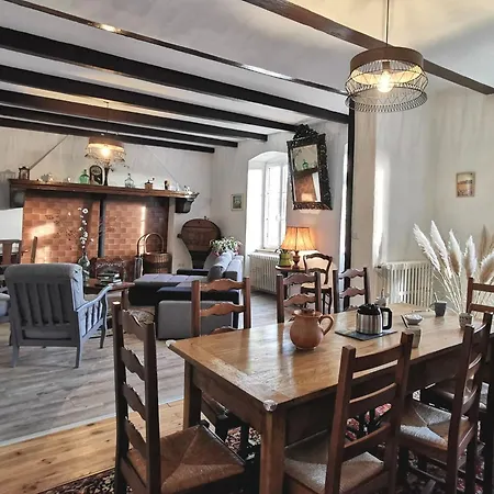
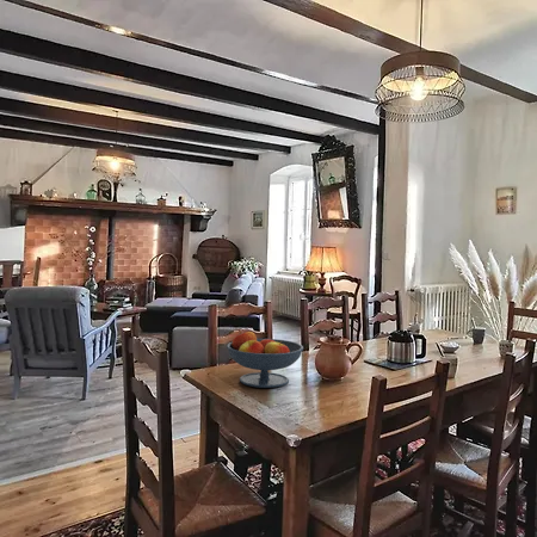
+ fruit bowl [226,331,304,389]
